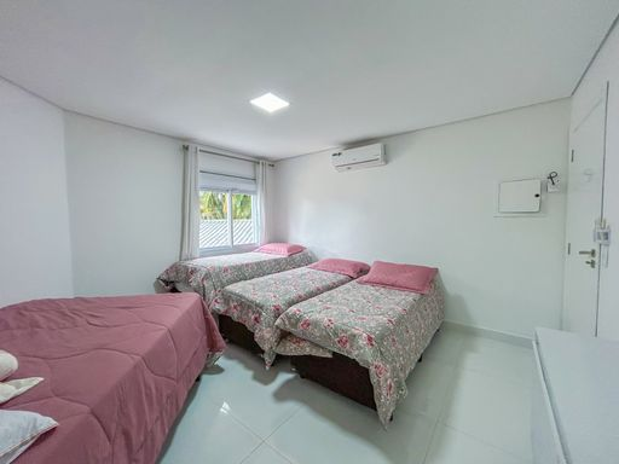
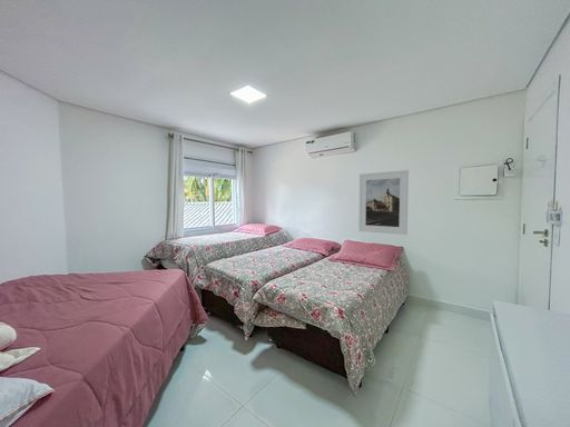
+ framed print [357,169,410,236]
